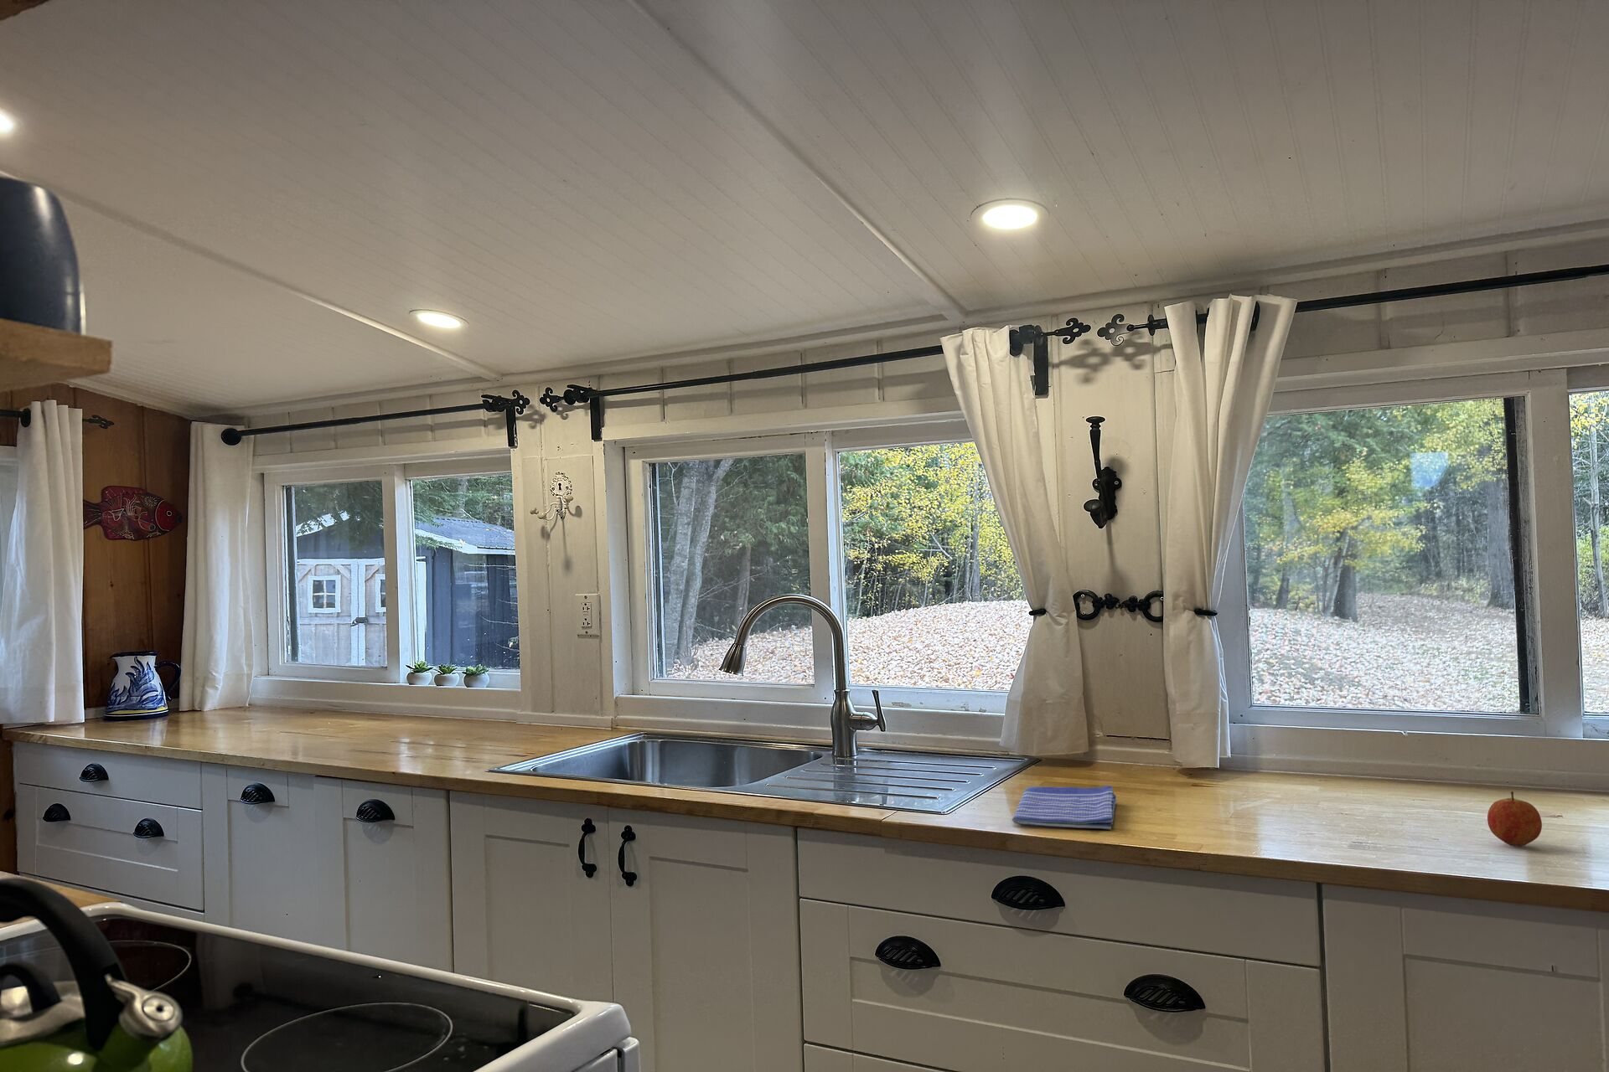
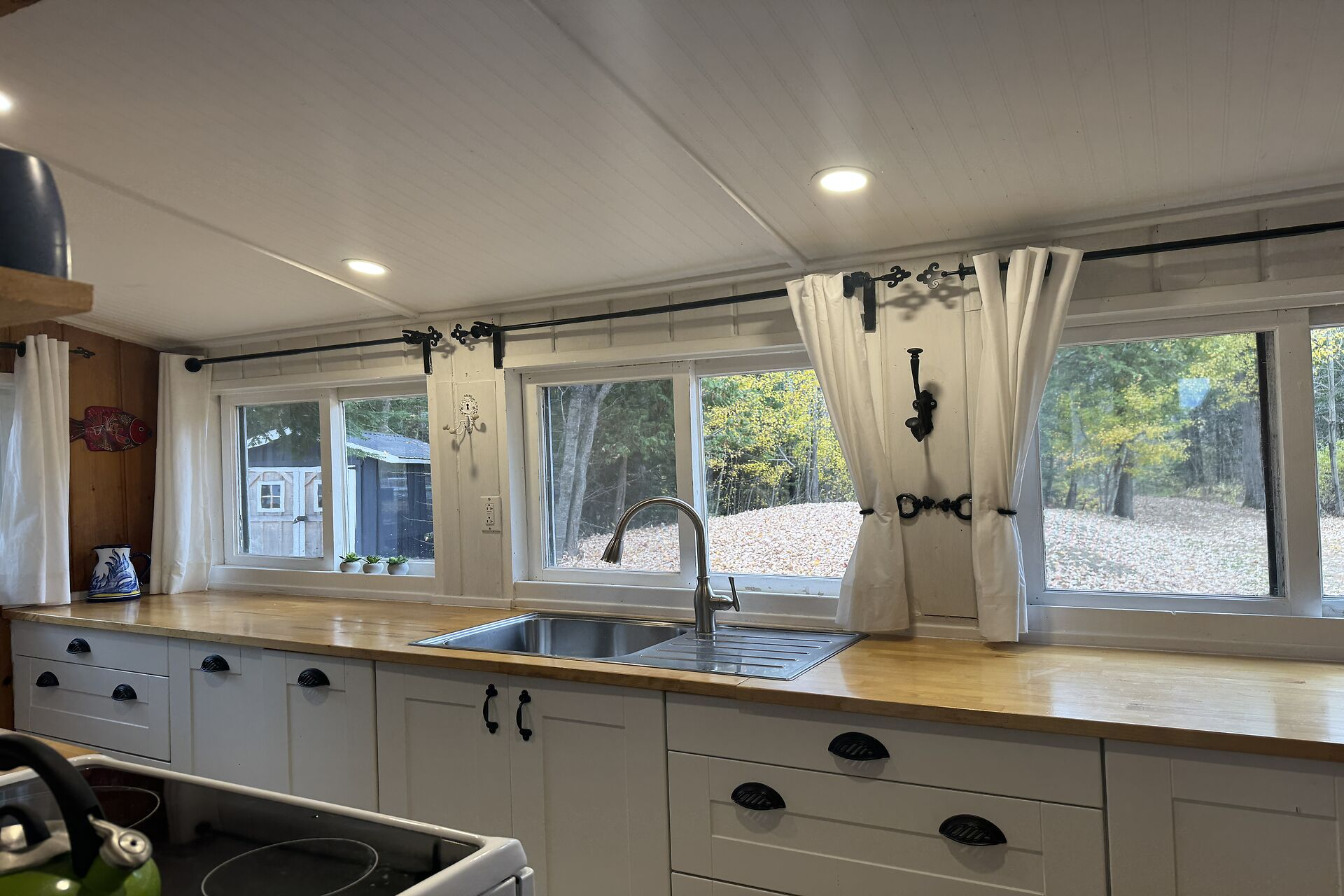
- fruit [1487,791,1543,847]
- dish towel [1012,785,1117,830]
